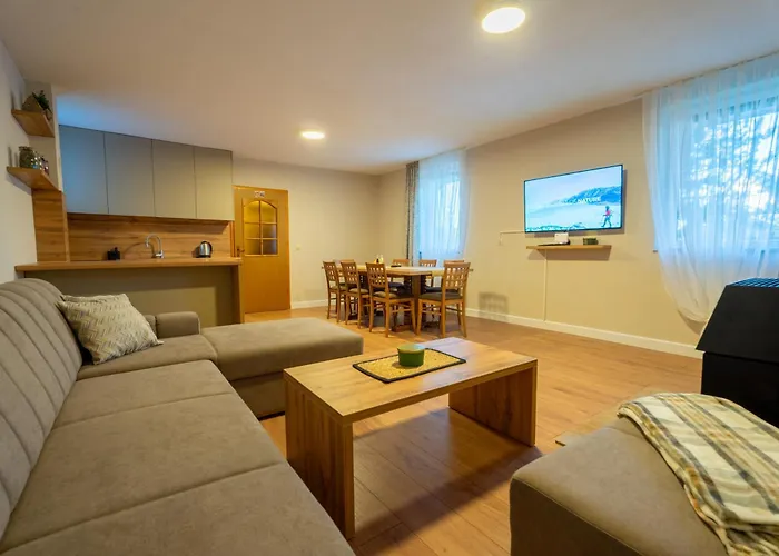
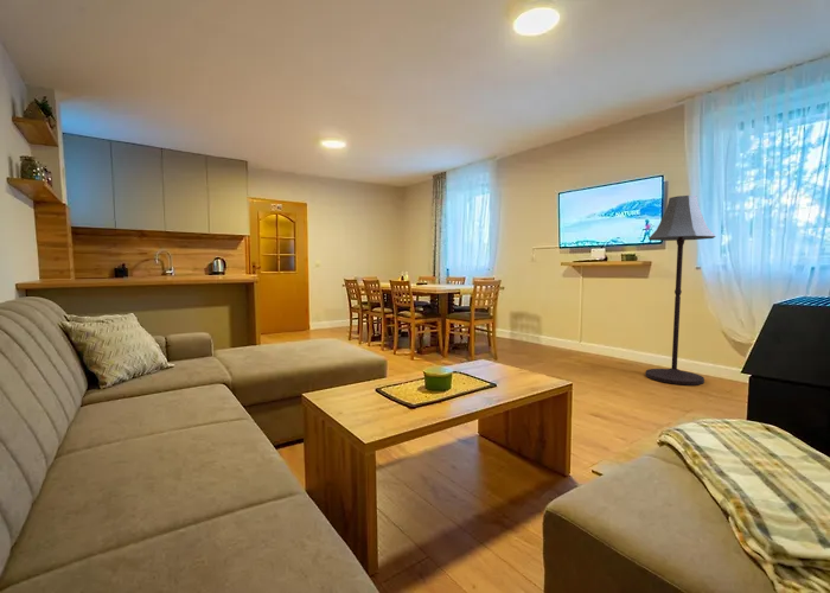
+ floor lamp [644,195,716,387]
